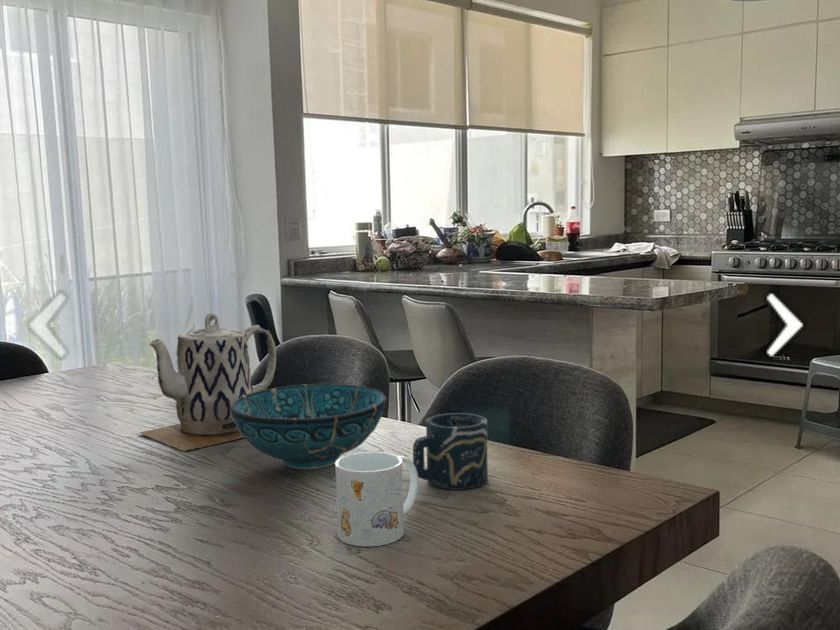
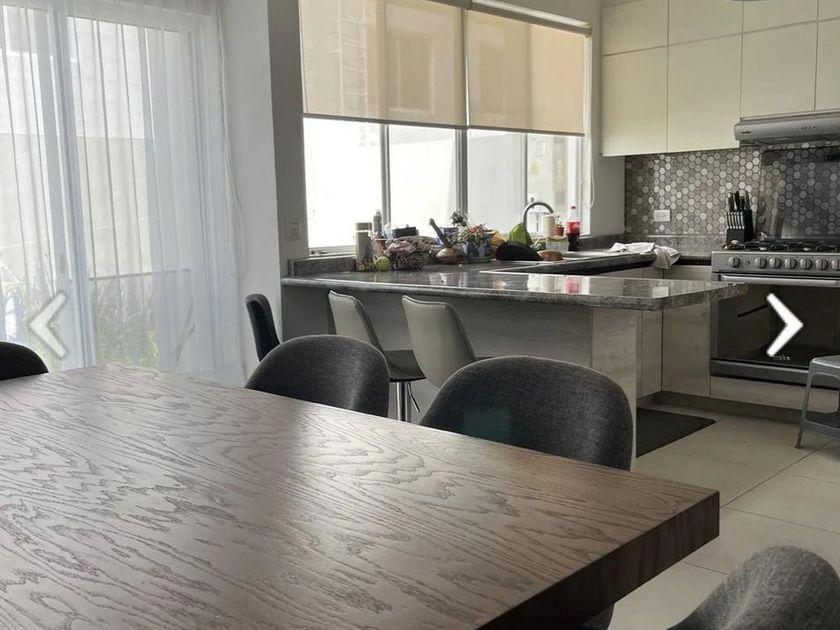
- decorative bowl [230,383,388,470]
- cup [412,412,489,491]
- mug [334,451,419,547]
- teapot [139,312,277,452]
